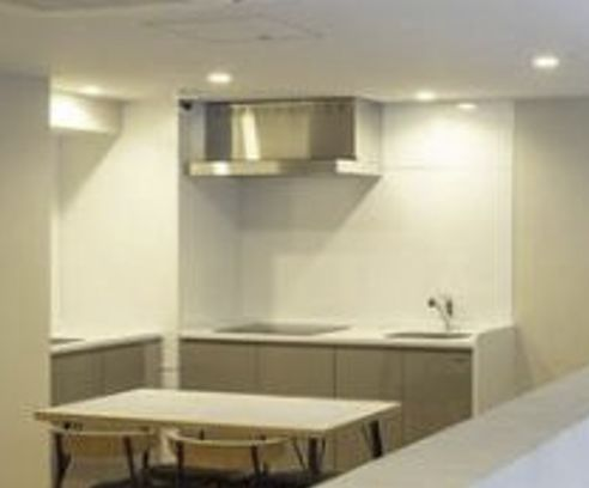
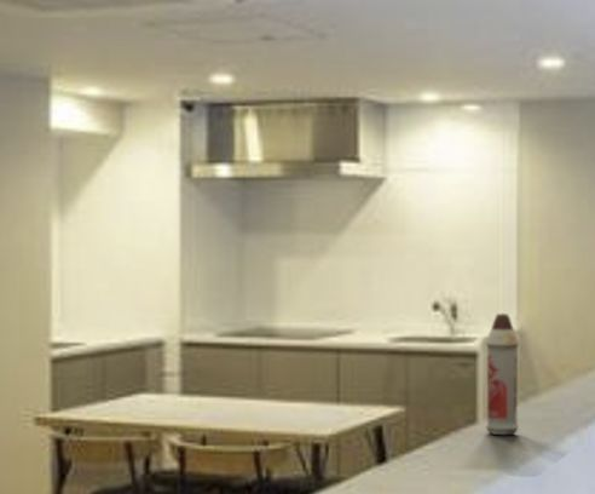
+ spray bottle [485,312,520,436]
